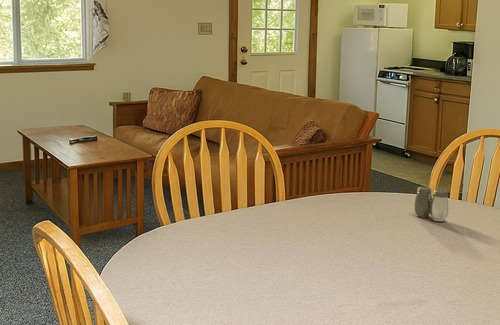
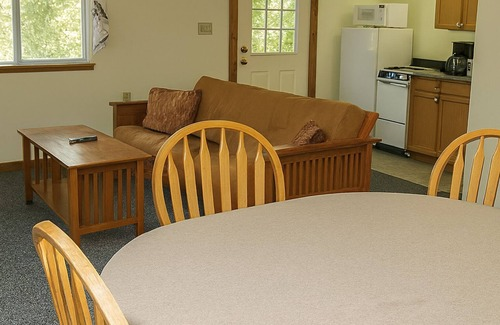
- salt and pepper shaker [414,186,449,222]
